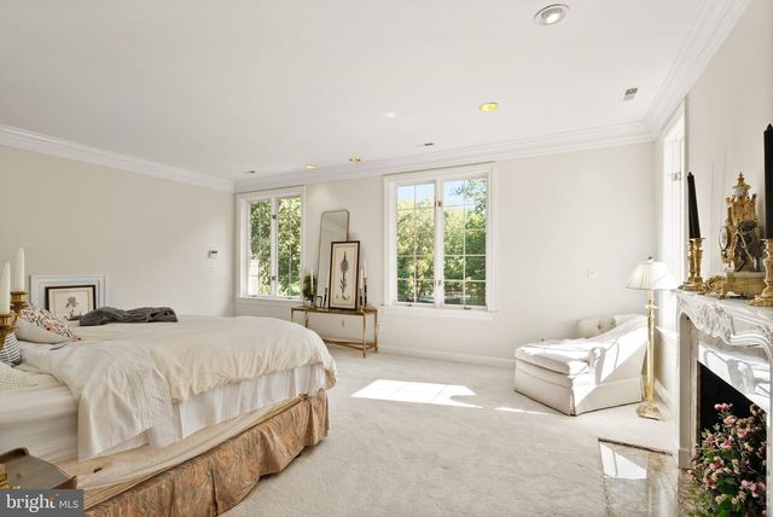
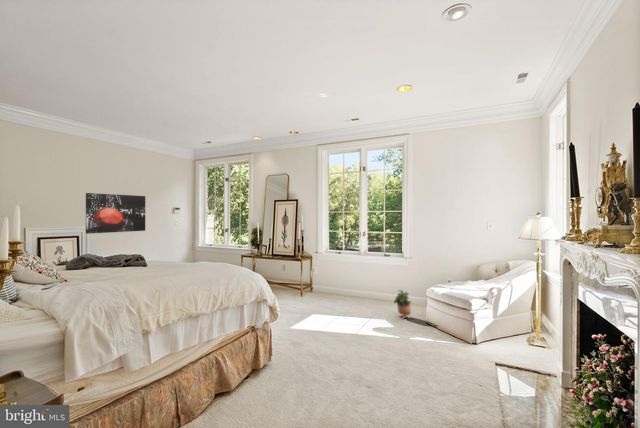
+ wall art [85,192,146,235]
+ potted plant [393,288,412,320]
